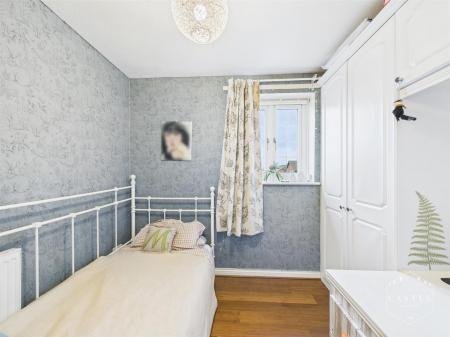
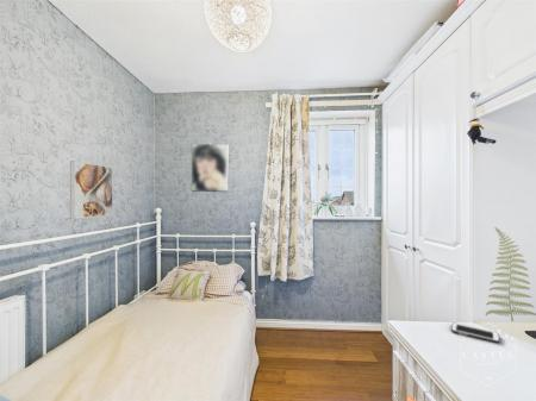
+ cell phone [450,322,501,344]
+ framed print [69,159,114,220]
